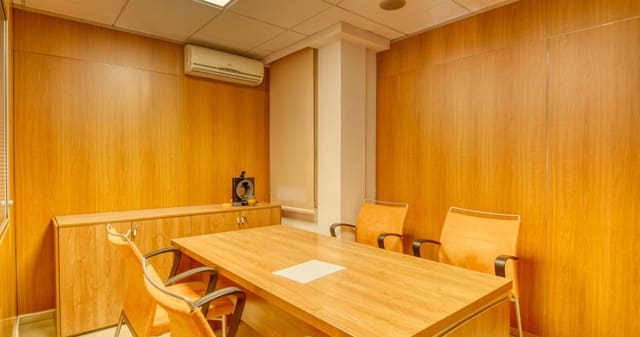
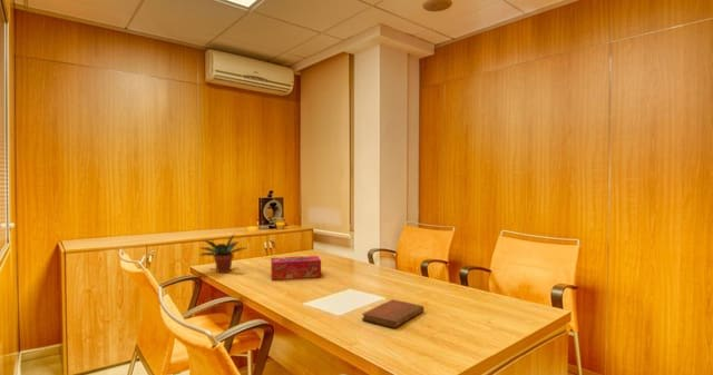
+ notebook [361,298,426,329]
+ tissue box [270,255,322,280]
+ potted plant [198,233,248,274]
